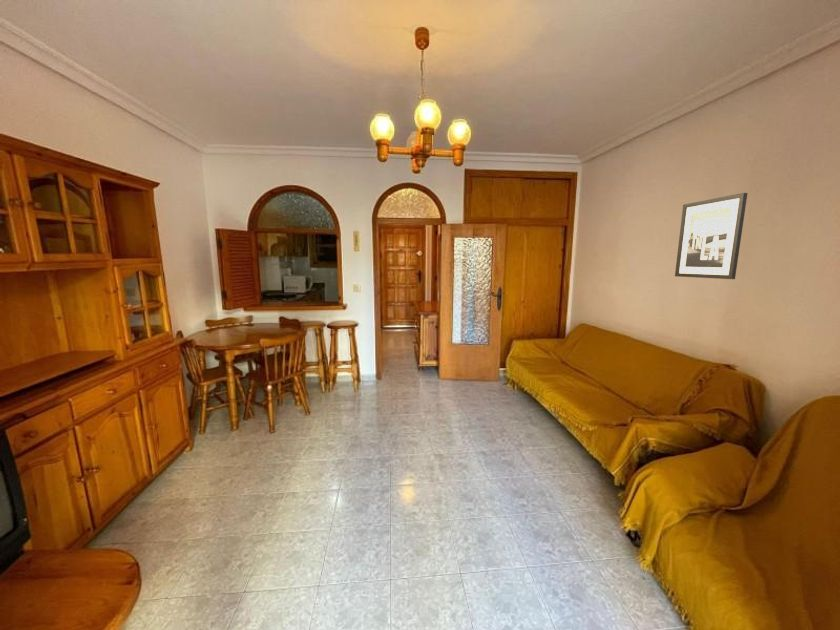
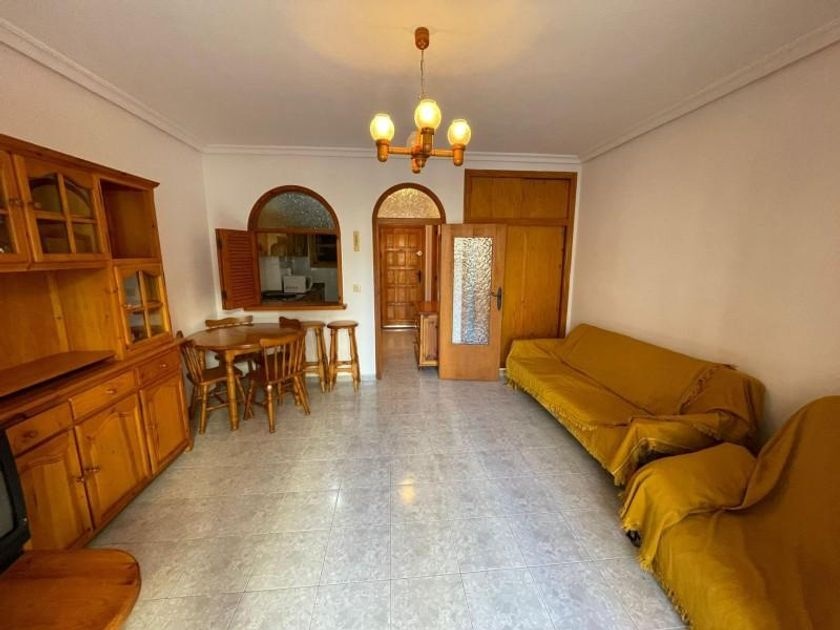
- wall art [674,192,748,280]
